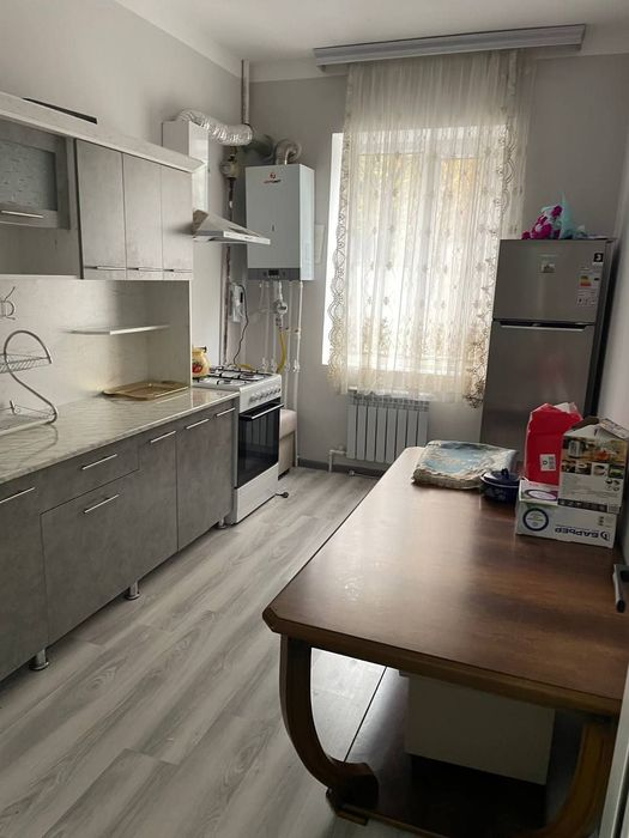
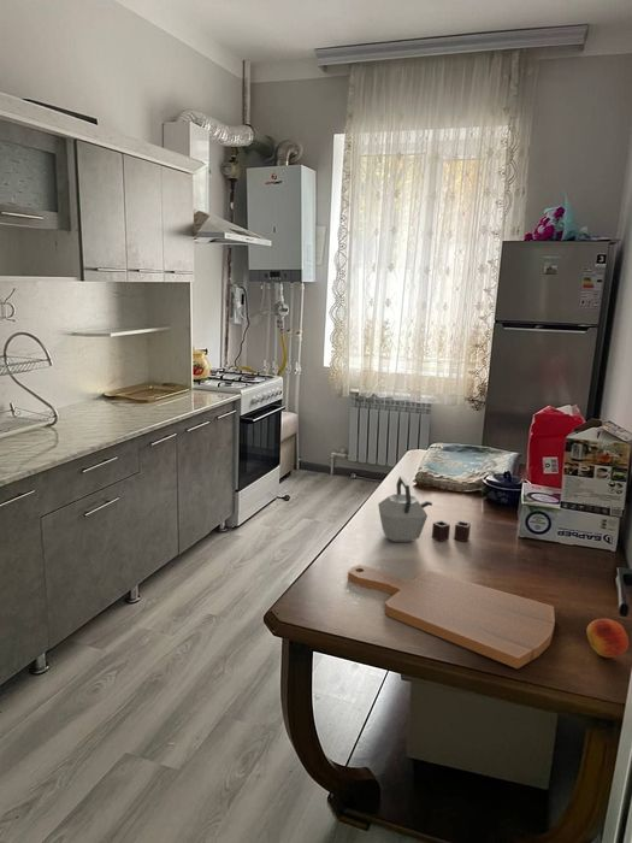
+ cutting board [347,564,556,670]
+ fruit [585,618,630,659]
+ kettle [377,474,472,543]
